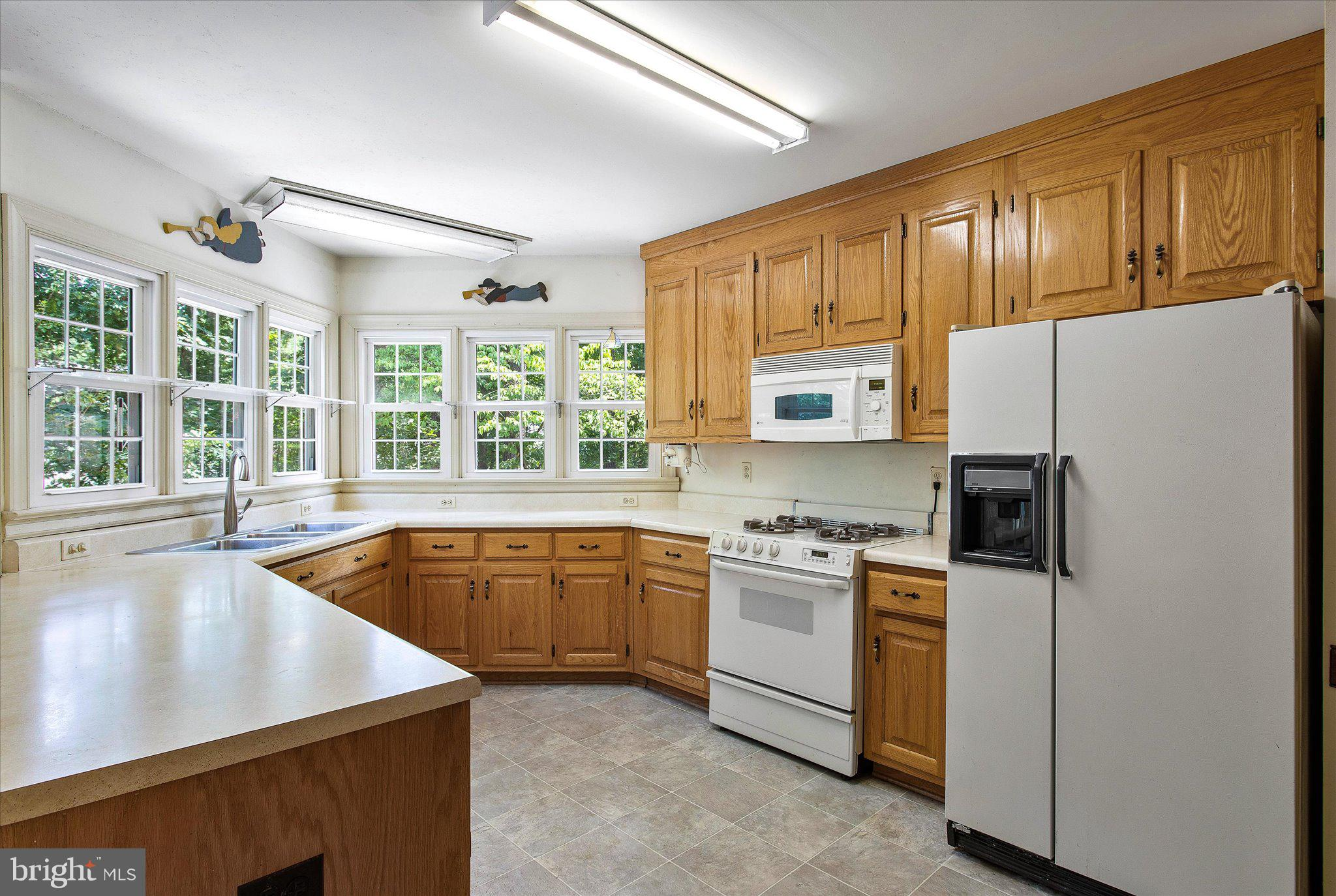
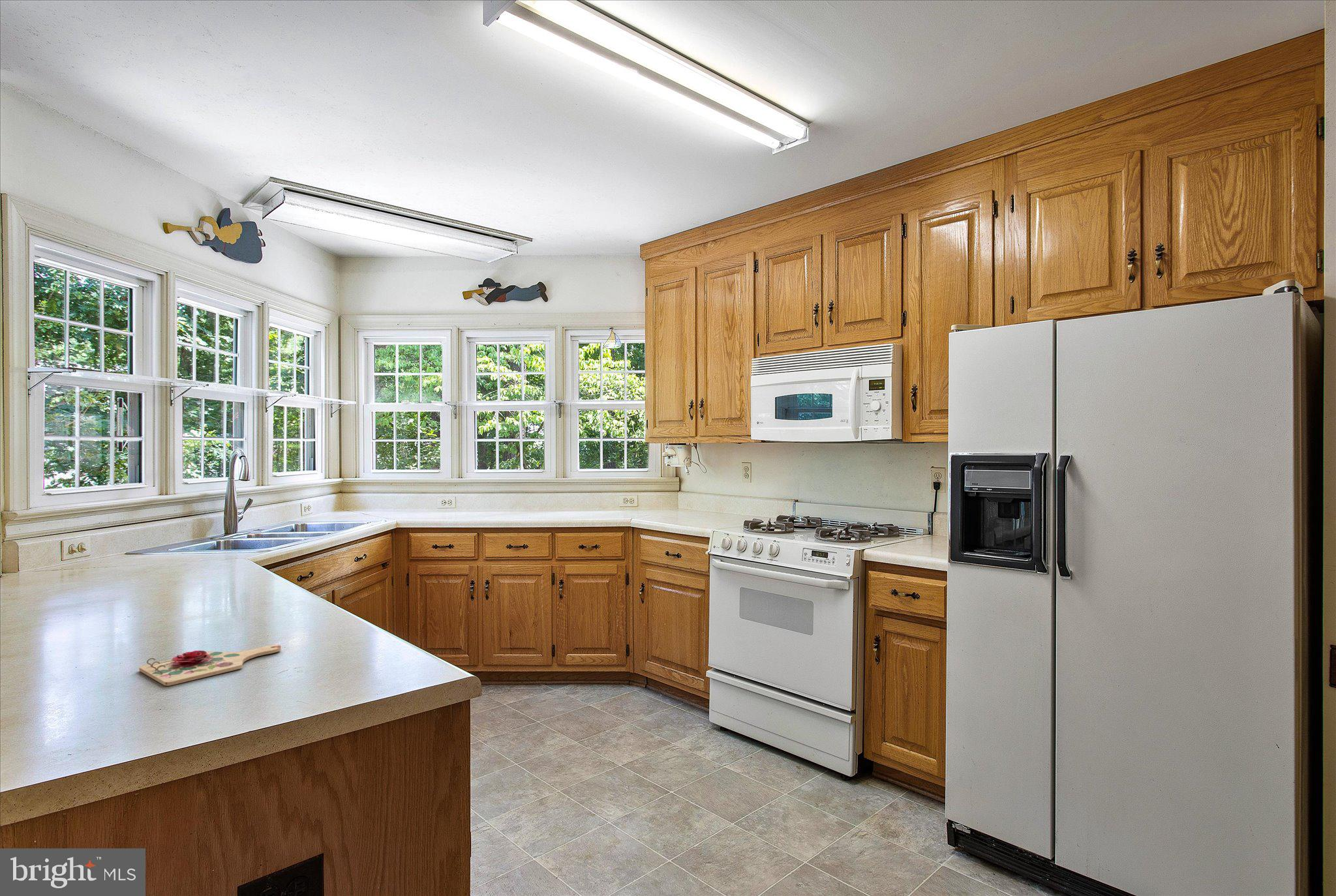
+ cutting board [139,644,282,687]
